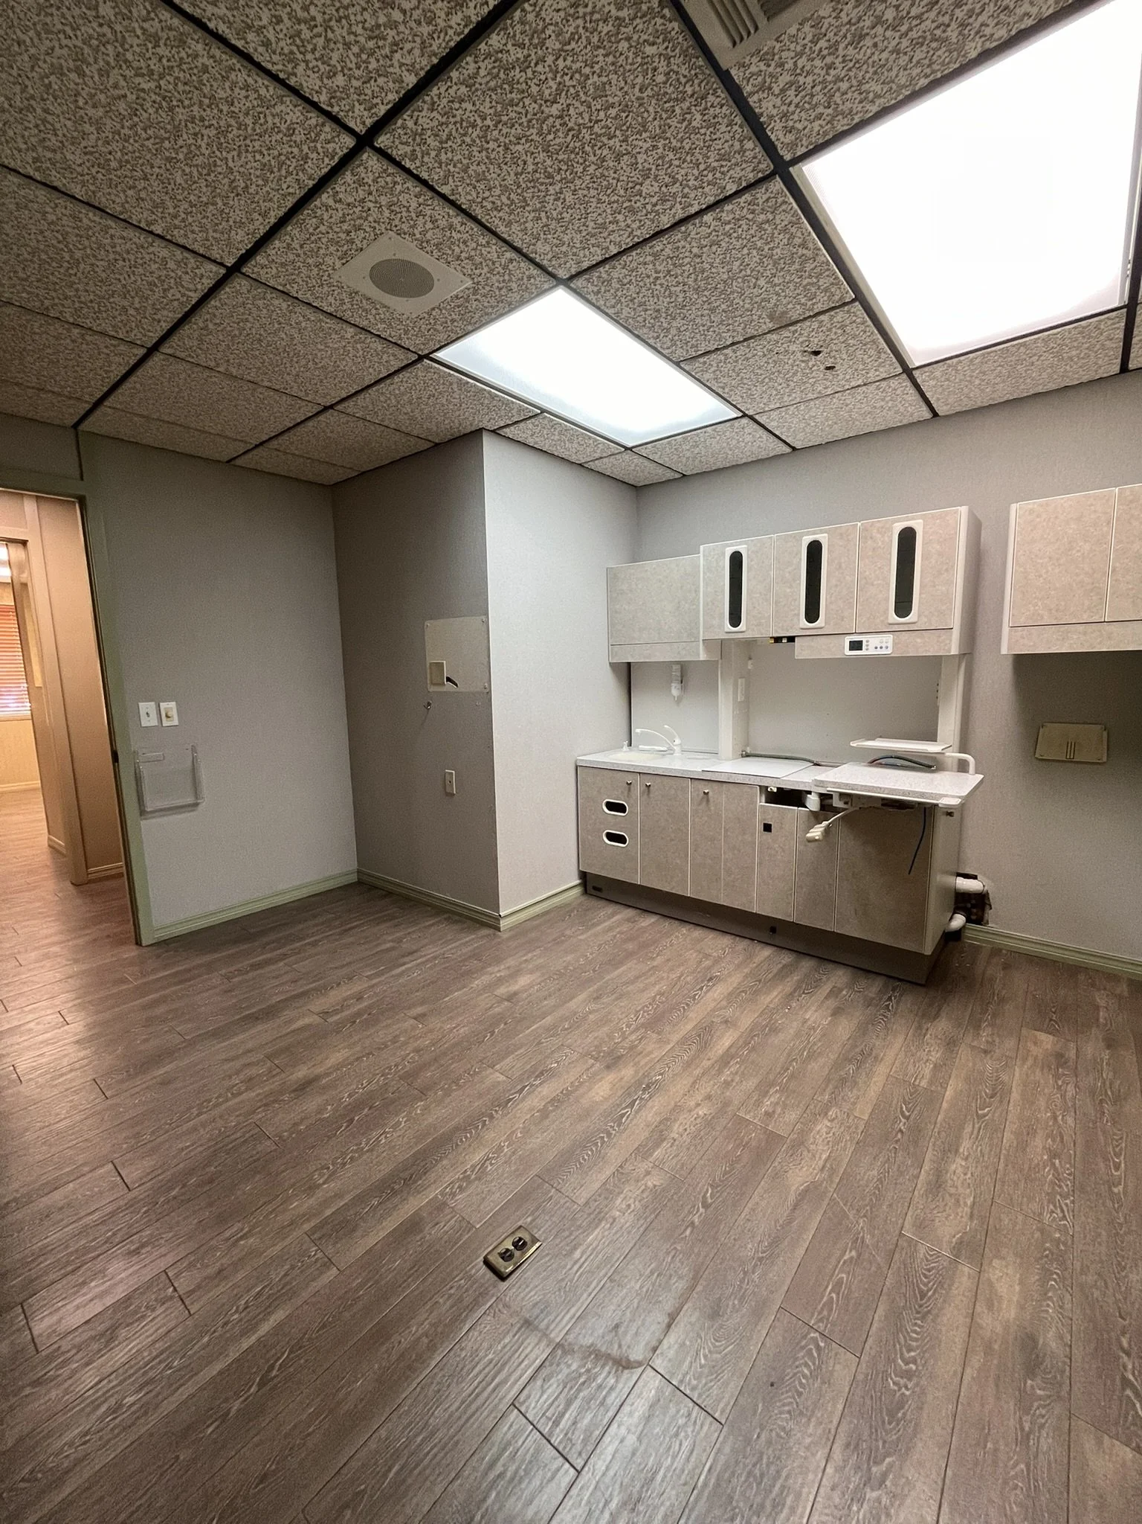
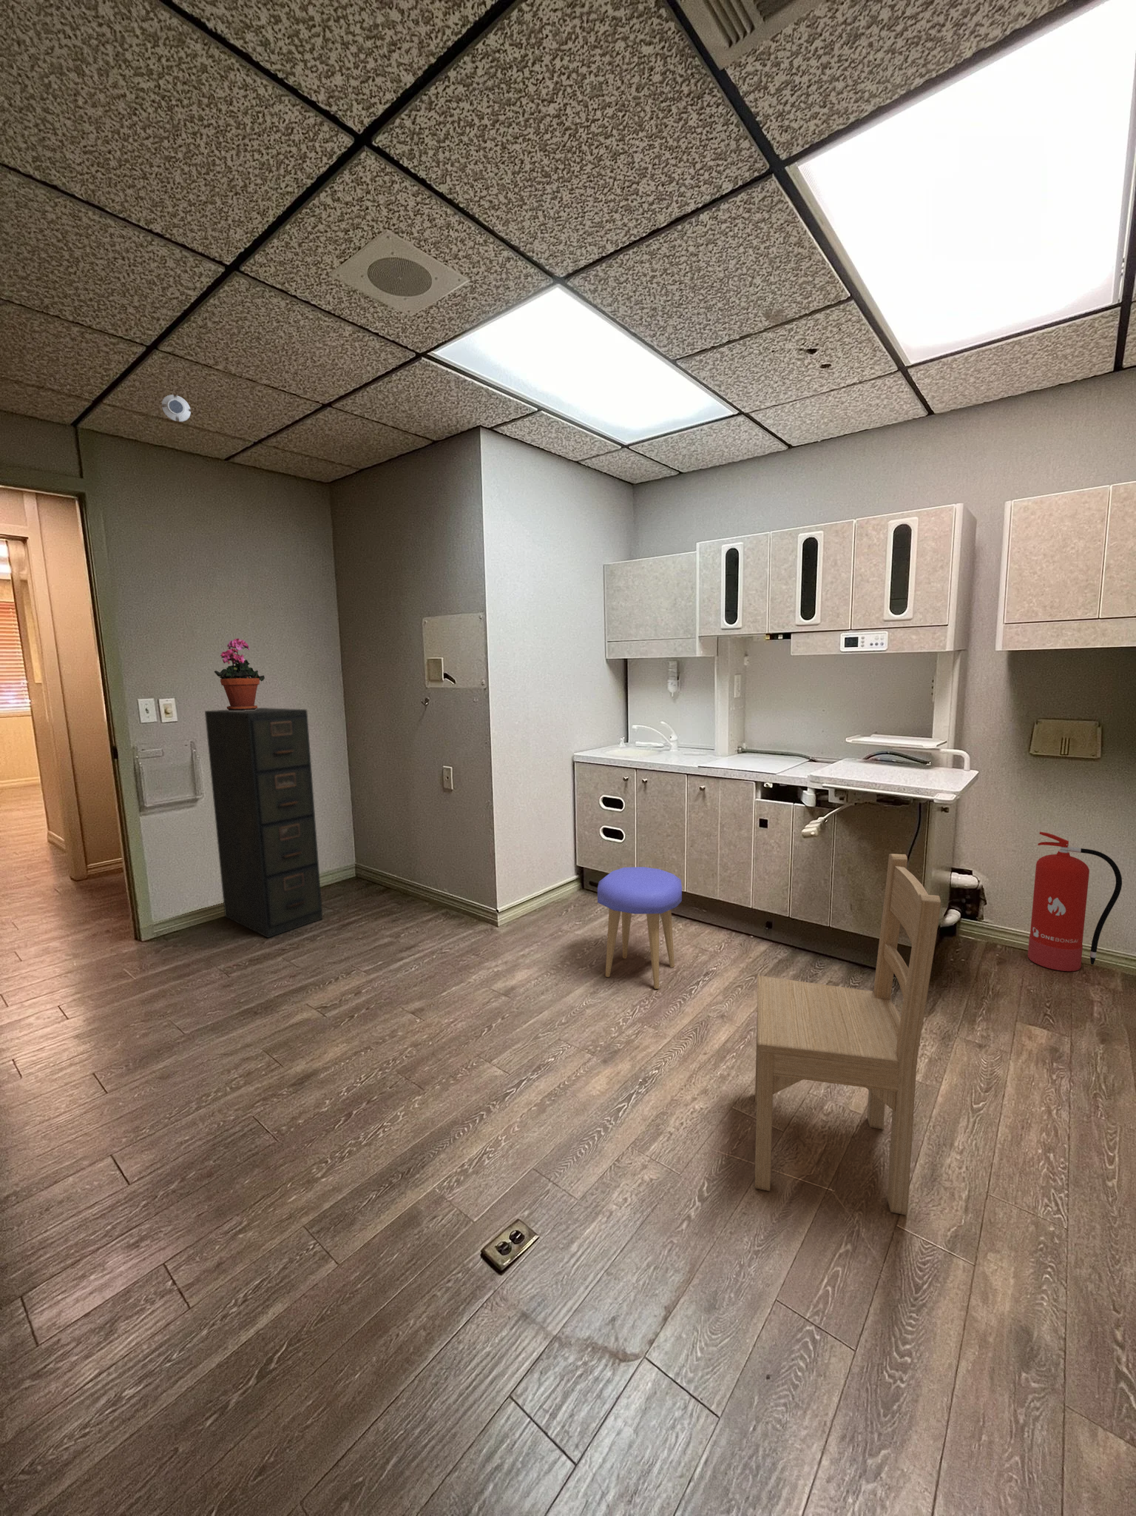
+ smoke detector [161,394,192,423]
+ stool [597,867,683,990]
+ filing cabinet [204,707,323,938]
+ chair [754,853,941,1216]
+ fire extinguisher [1027,831,1123,972]
+ potted plant [214,637,266,710]
